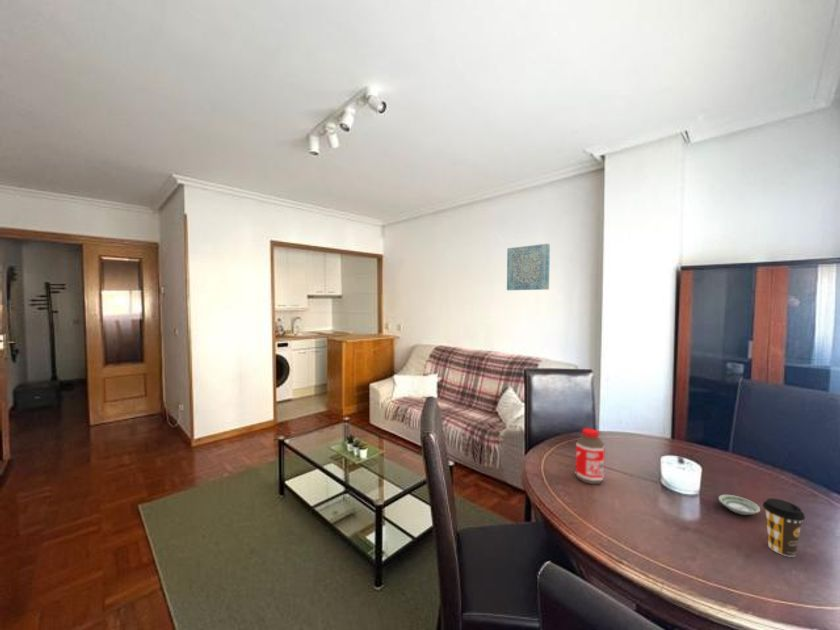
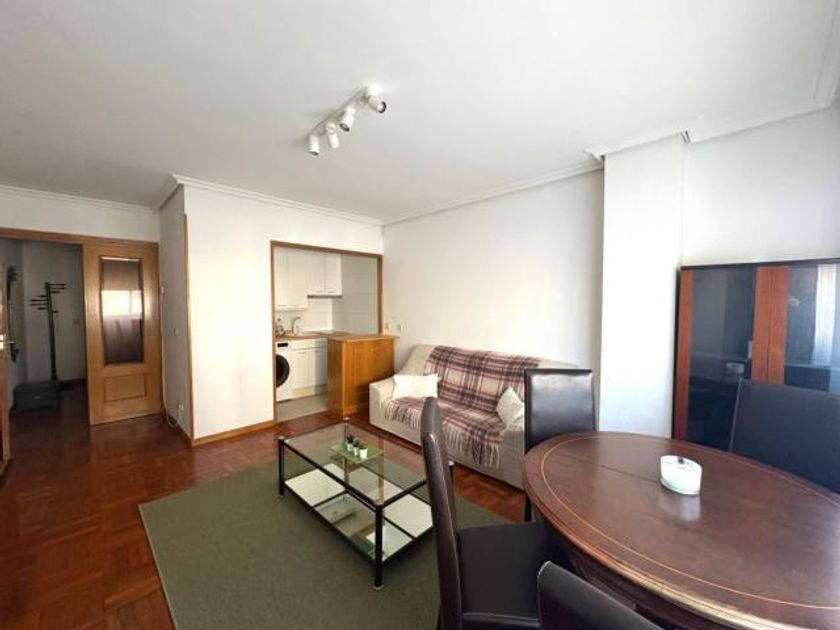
- coffee cup [762,497,806,558]
- bottle [575,427,606,485]
- wall art [506,243,551,291]
- saucer [718,494,761,516]
